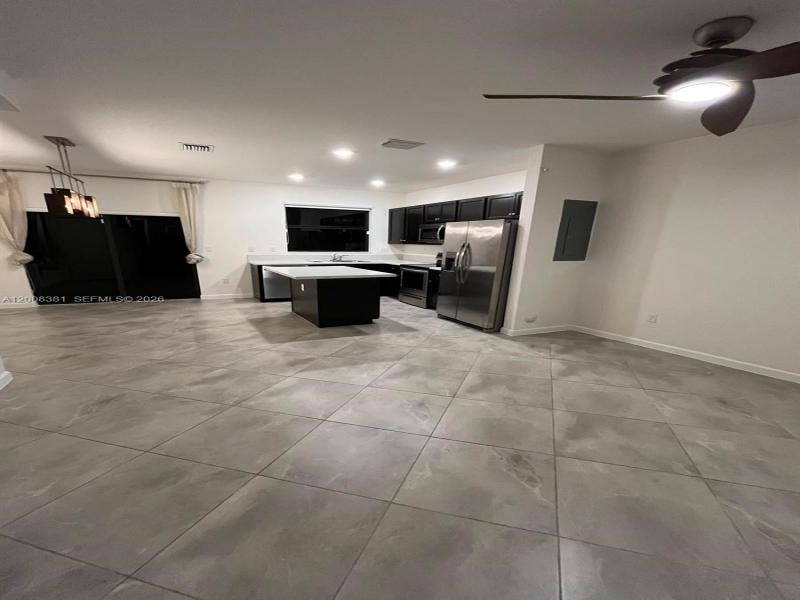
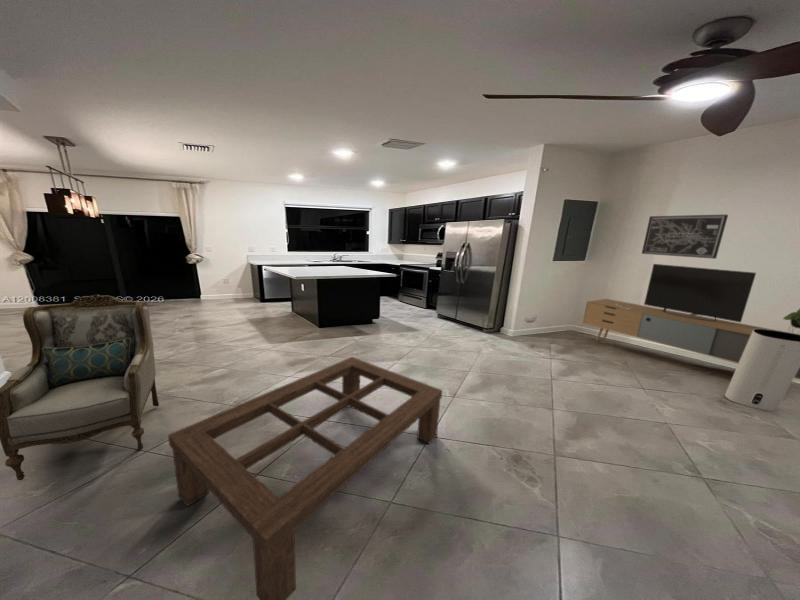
+ coffee table [167,356,443,600]
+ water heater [724,328,800,412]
+ media console [582,263,800,381]
+ wall art [641,213,729,260]
+ armchair [0,294,160,481]
